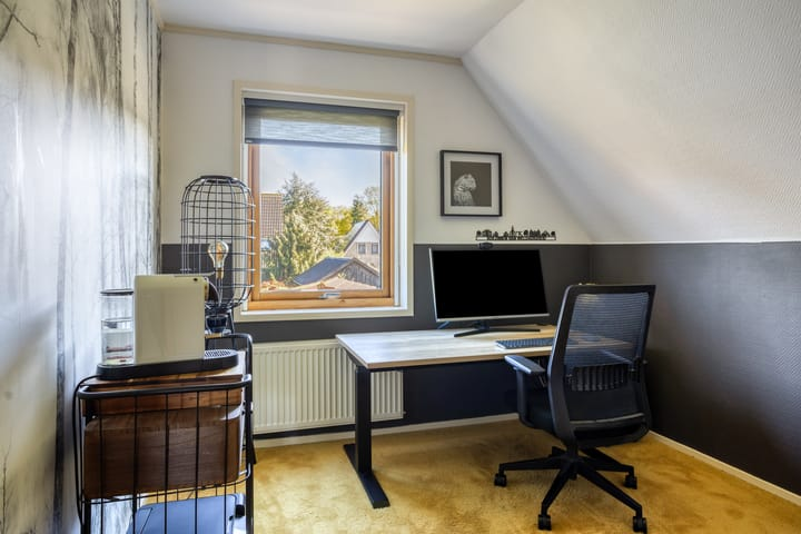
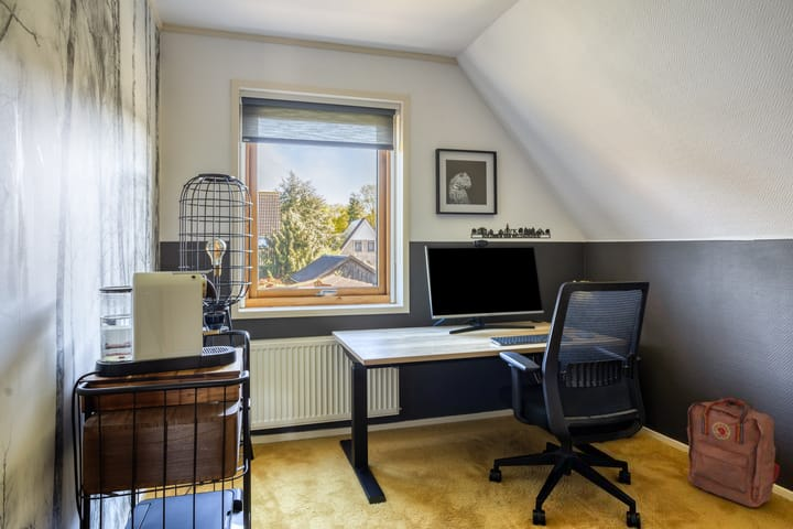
+ backpack [686,397,780,508]
